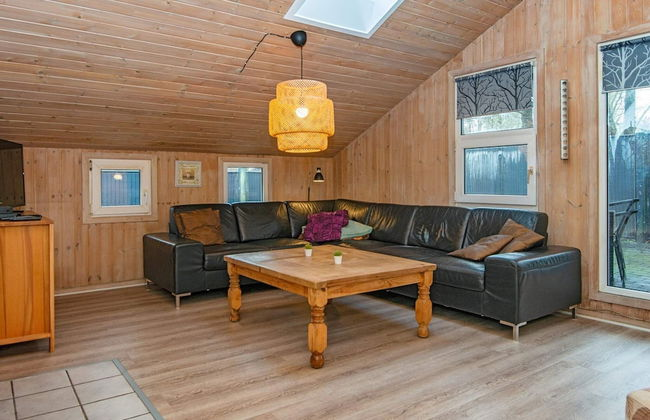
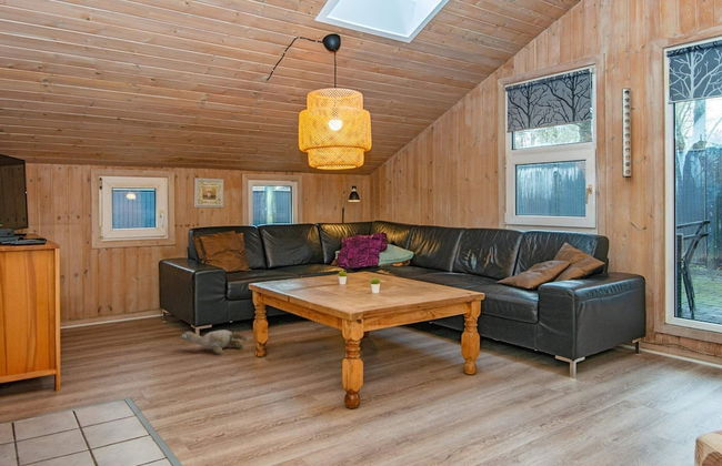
+ plush toy [180,328,248,355]
